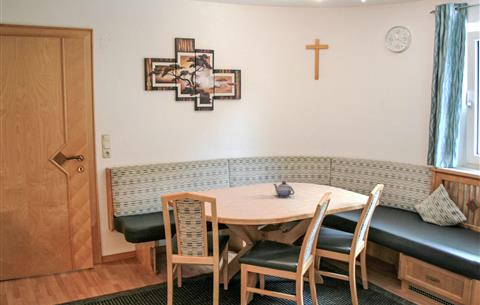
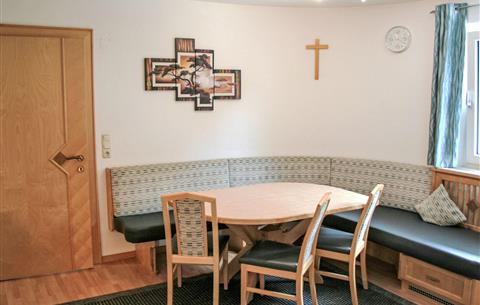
- teapot [273,180,295,198]
